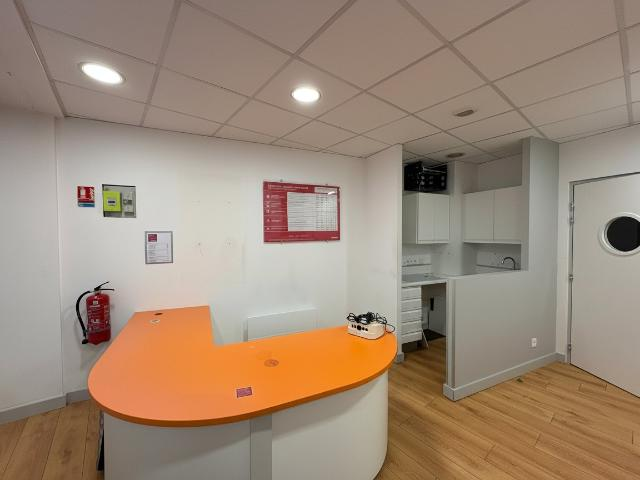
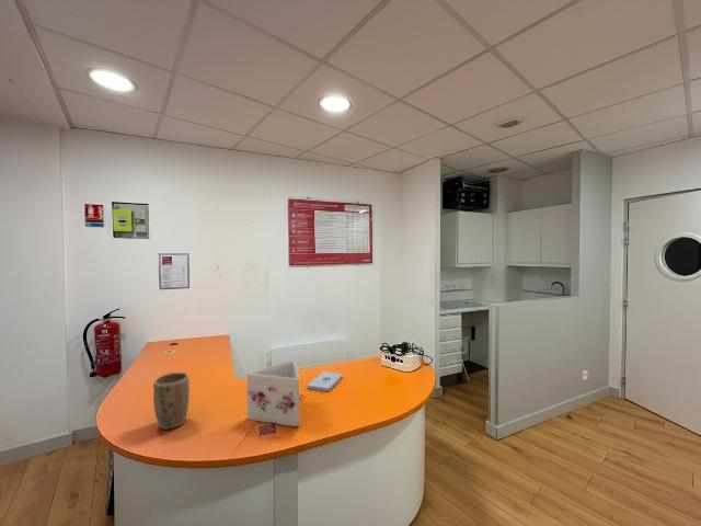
+ notepad [307,370,343,392]
+ plant pot [152,371,191,431]
+ tissue box [245,359,300,427]
